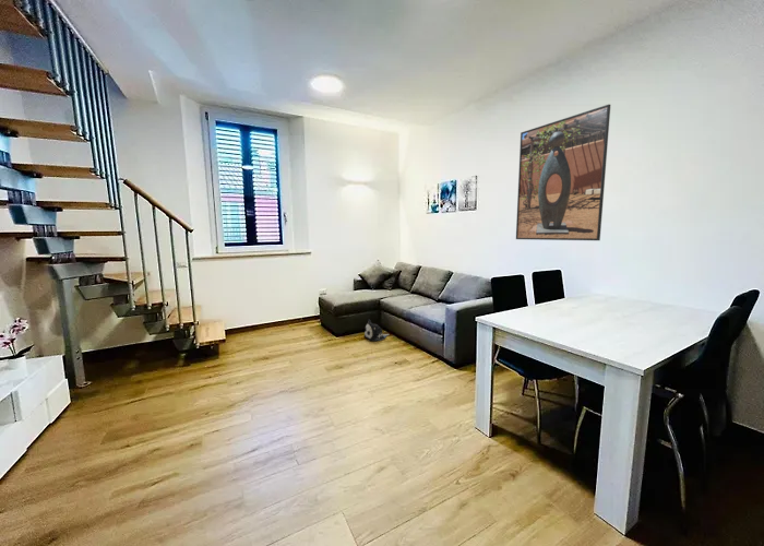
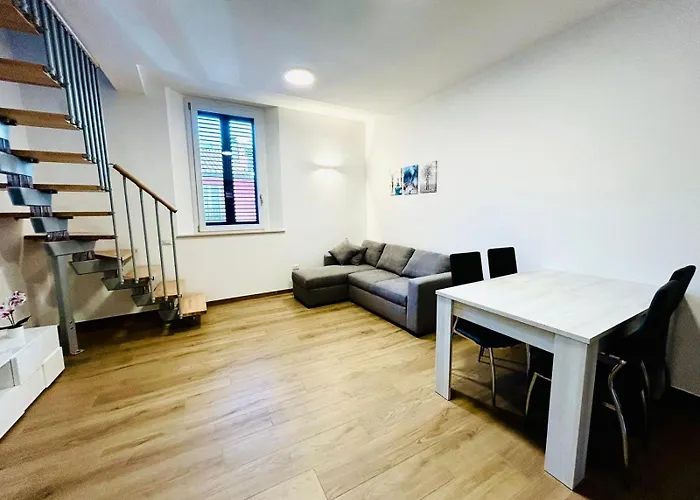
- plush toy [363,319,390,342]
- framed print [515,104,611,241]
